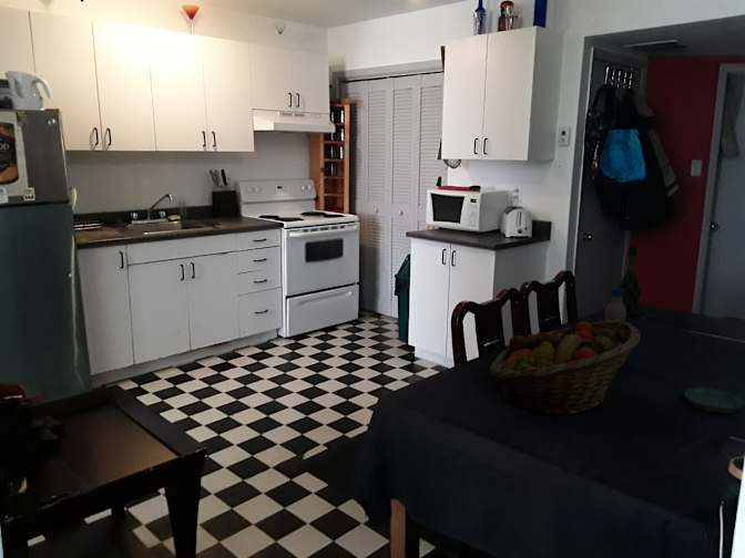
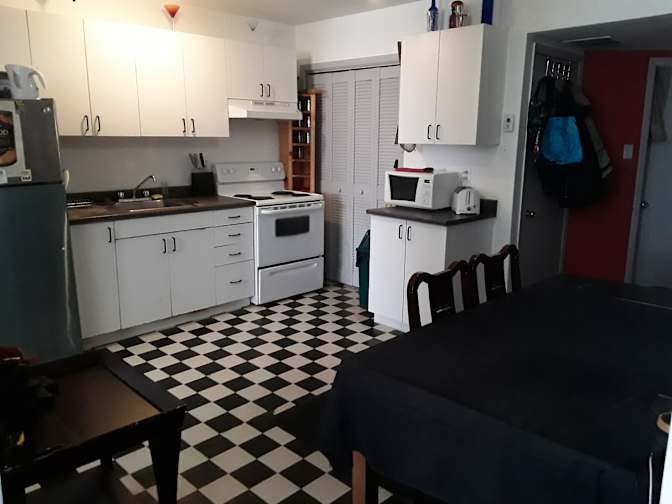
- bottle [603,287,627,322]
- fruit basket [488,320,642,416]
- wine bottle [616,245,642,317]
- saucer [683,386,745,414]
